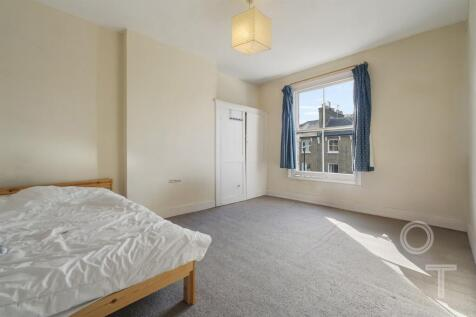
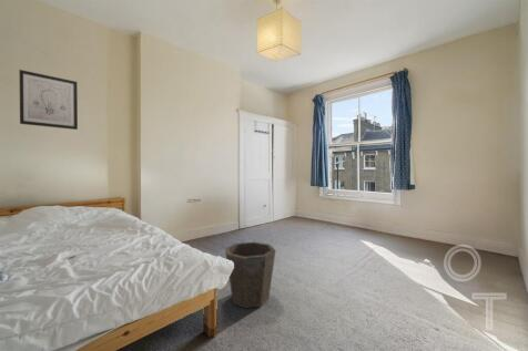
+ wall art [19,69,79,131]
+ waste bin [224,240,276,309]
